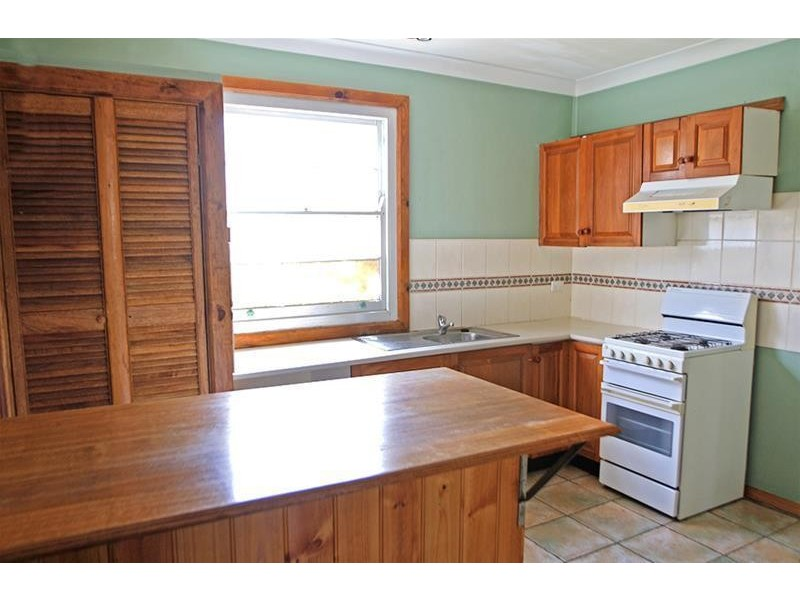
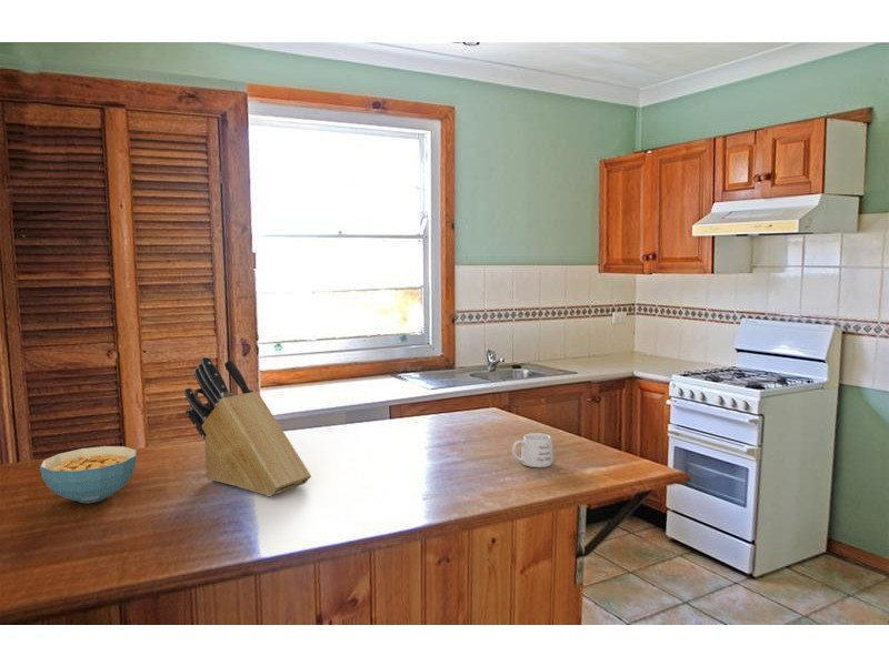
+ knife block [183,355,312,497]
+ cereal bowl [39,445,138,504]
+ mug [511,432,555,468]
